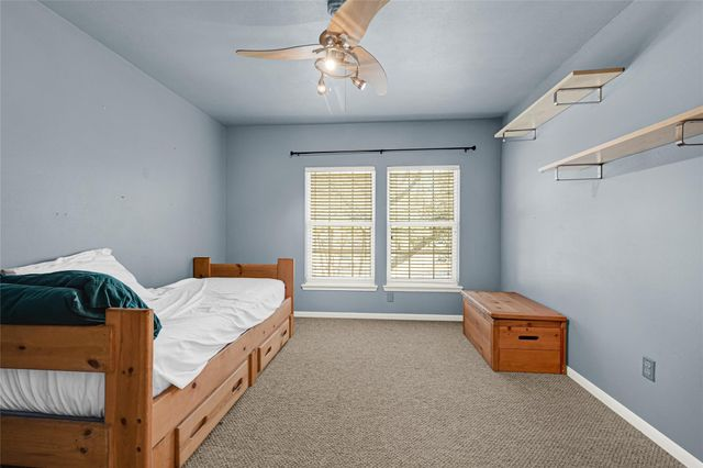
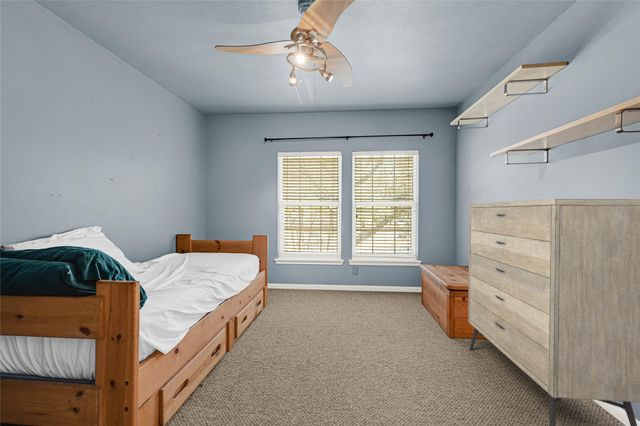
+ dresser [467,198,640,426]
